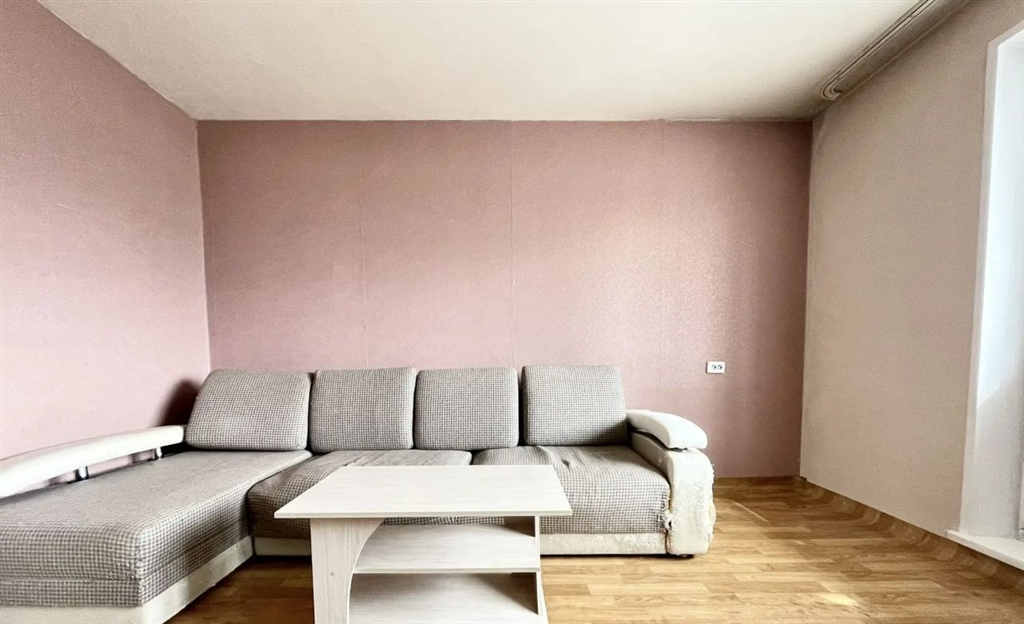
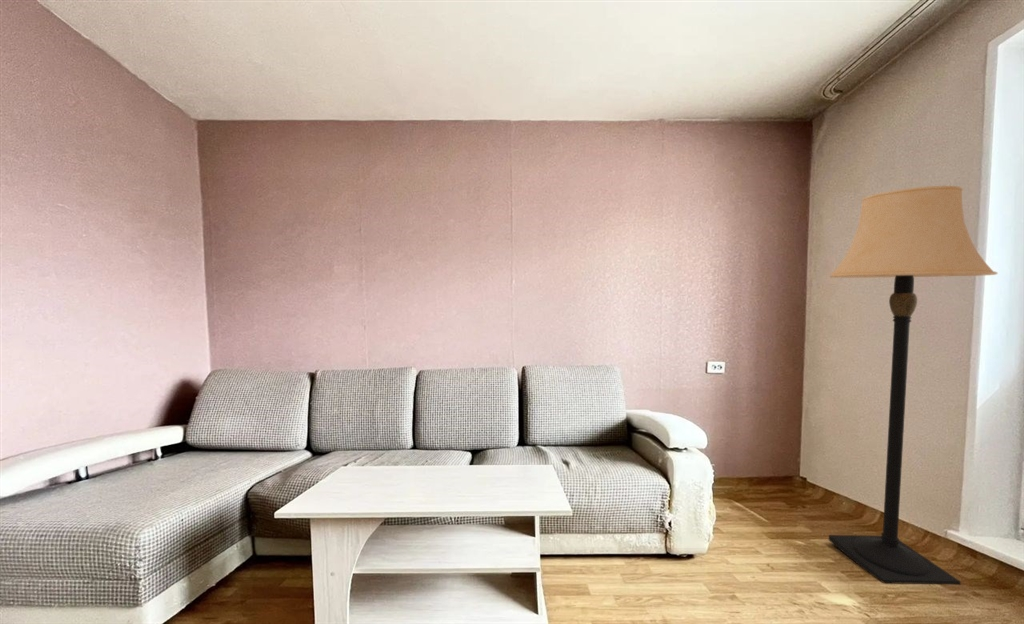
+ lamp [828,185,999,585]
